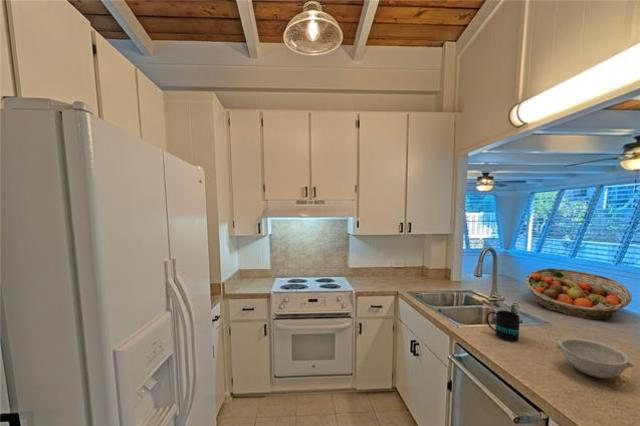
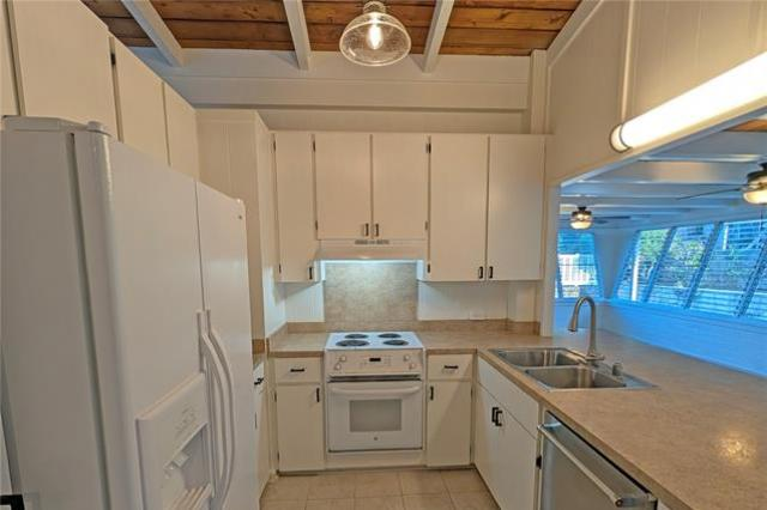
- bowl [555,337,634,379]
- fruit basket [524,267,633,321]
- mug [485,310,521,343]
